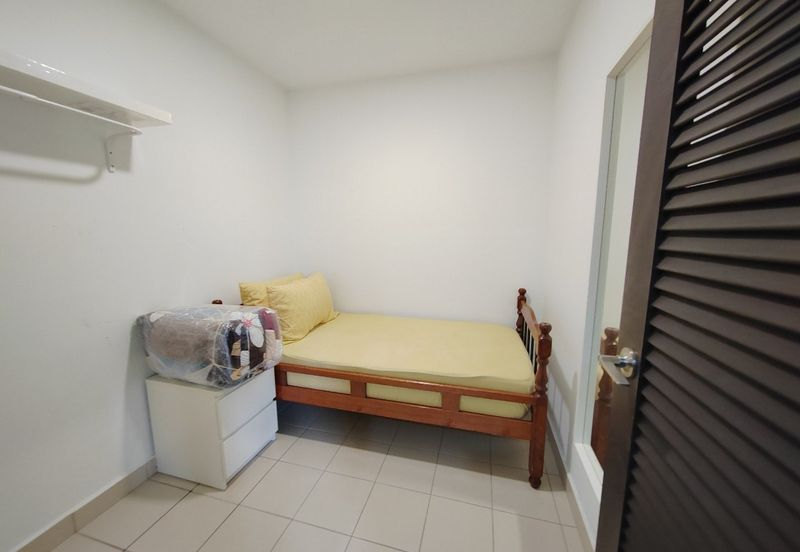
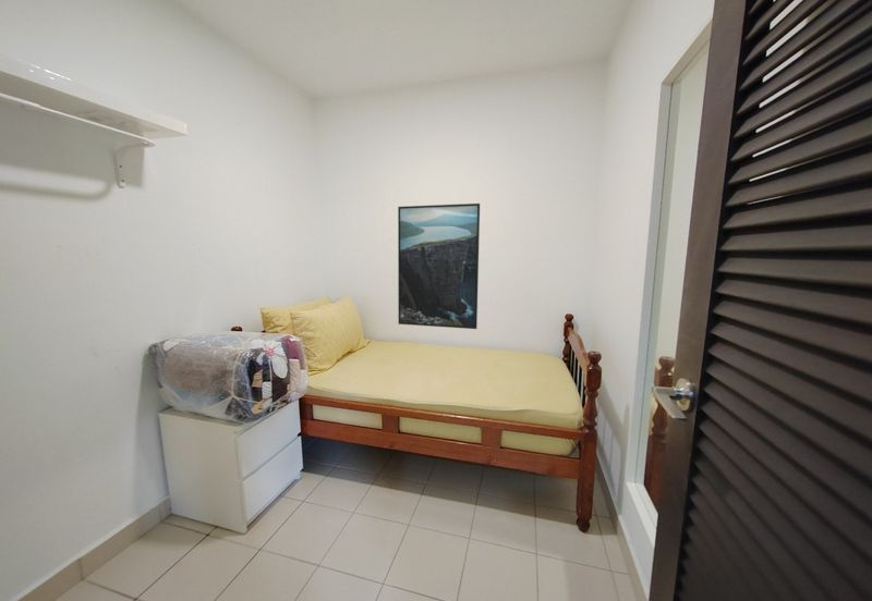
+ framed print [397,203,481,330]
